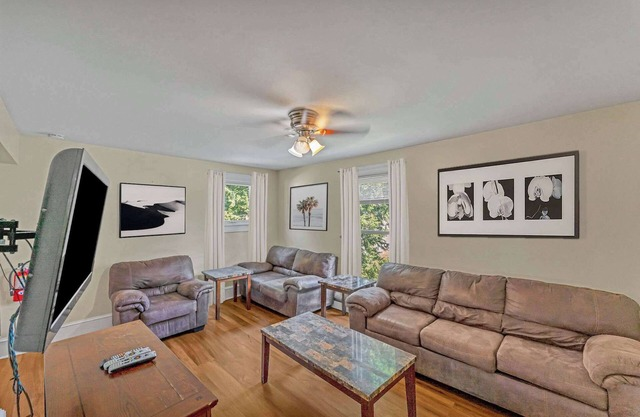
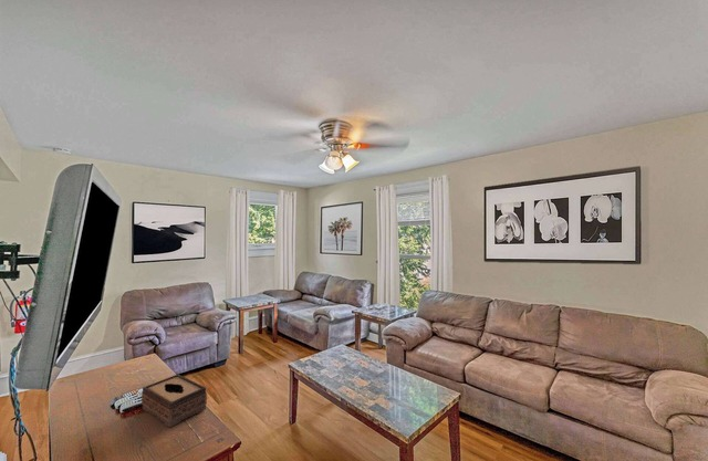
+ tissue box [140,374,208,429]
